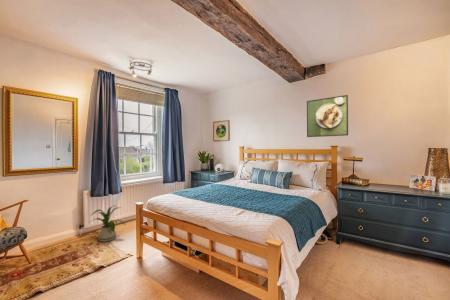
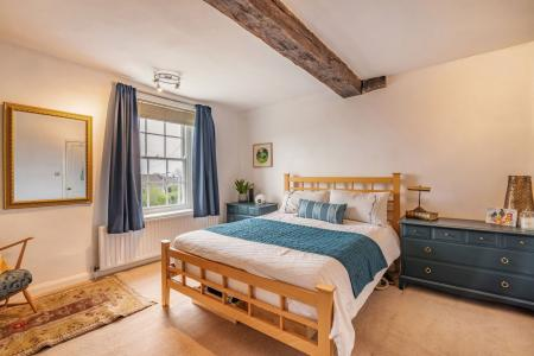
- house plant [89,204,127,243]
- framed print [306,94,349,138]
